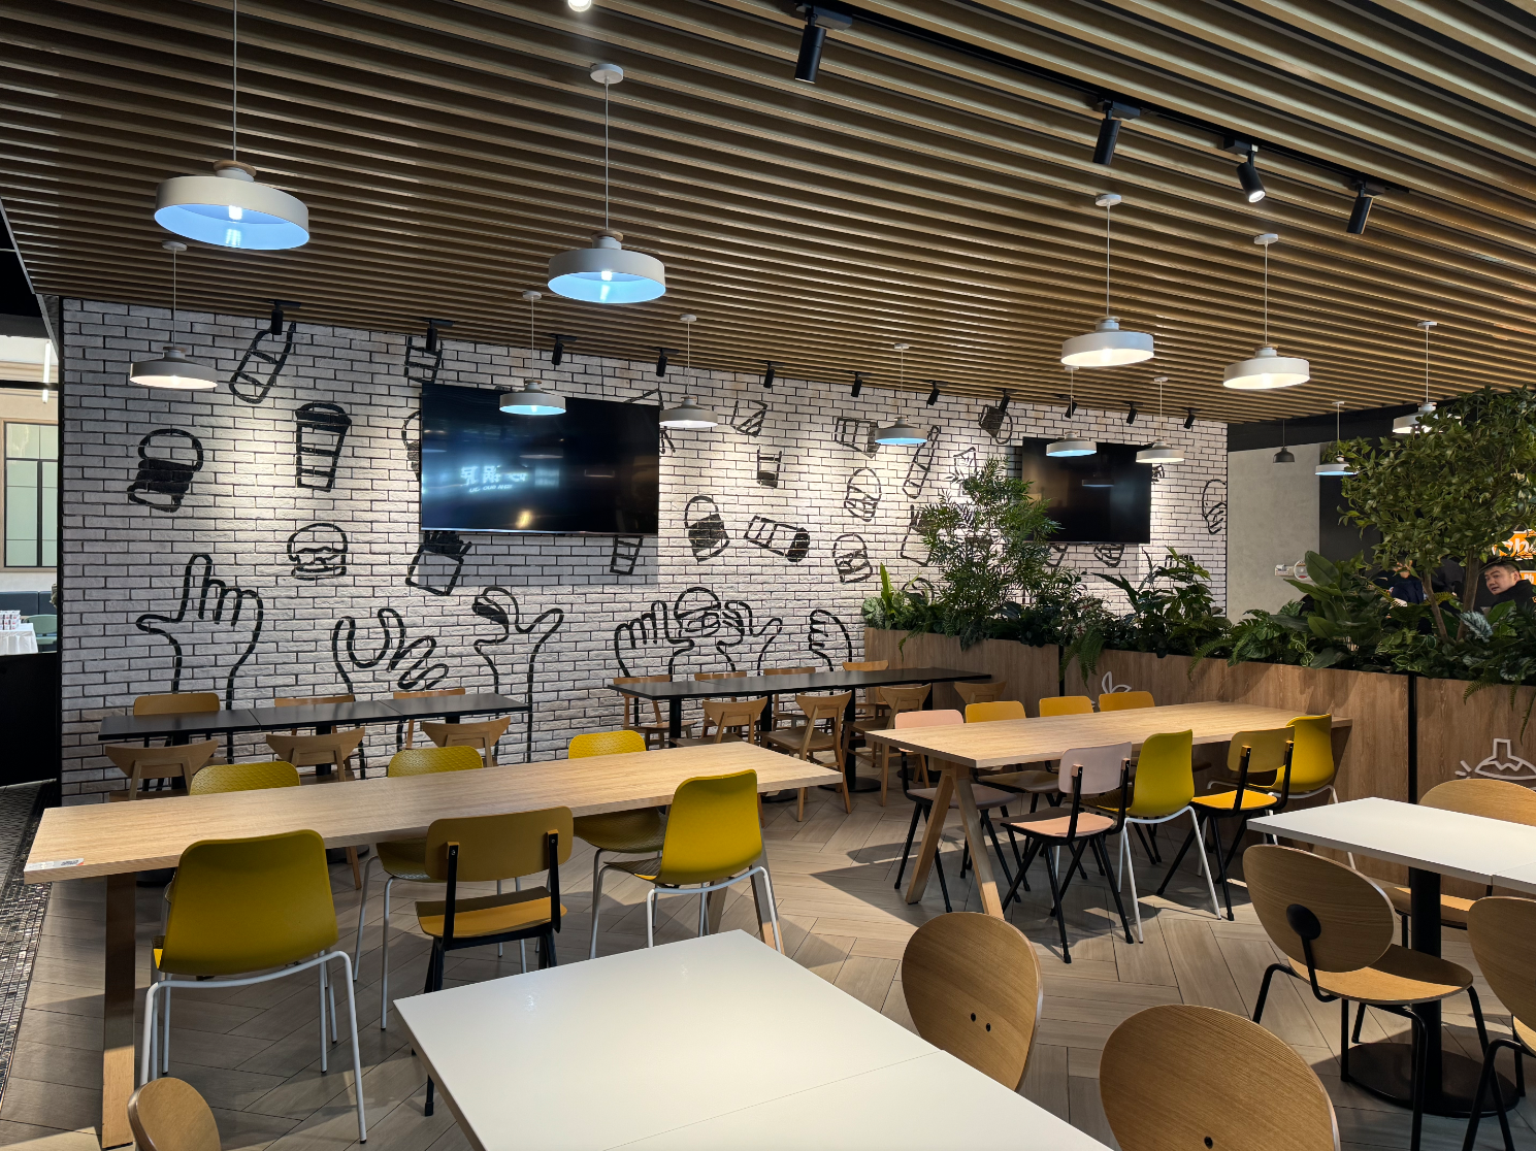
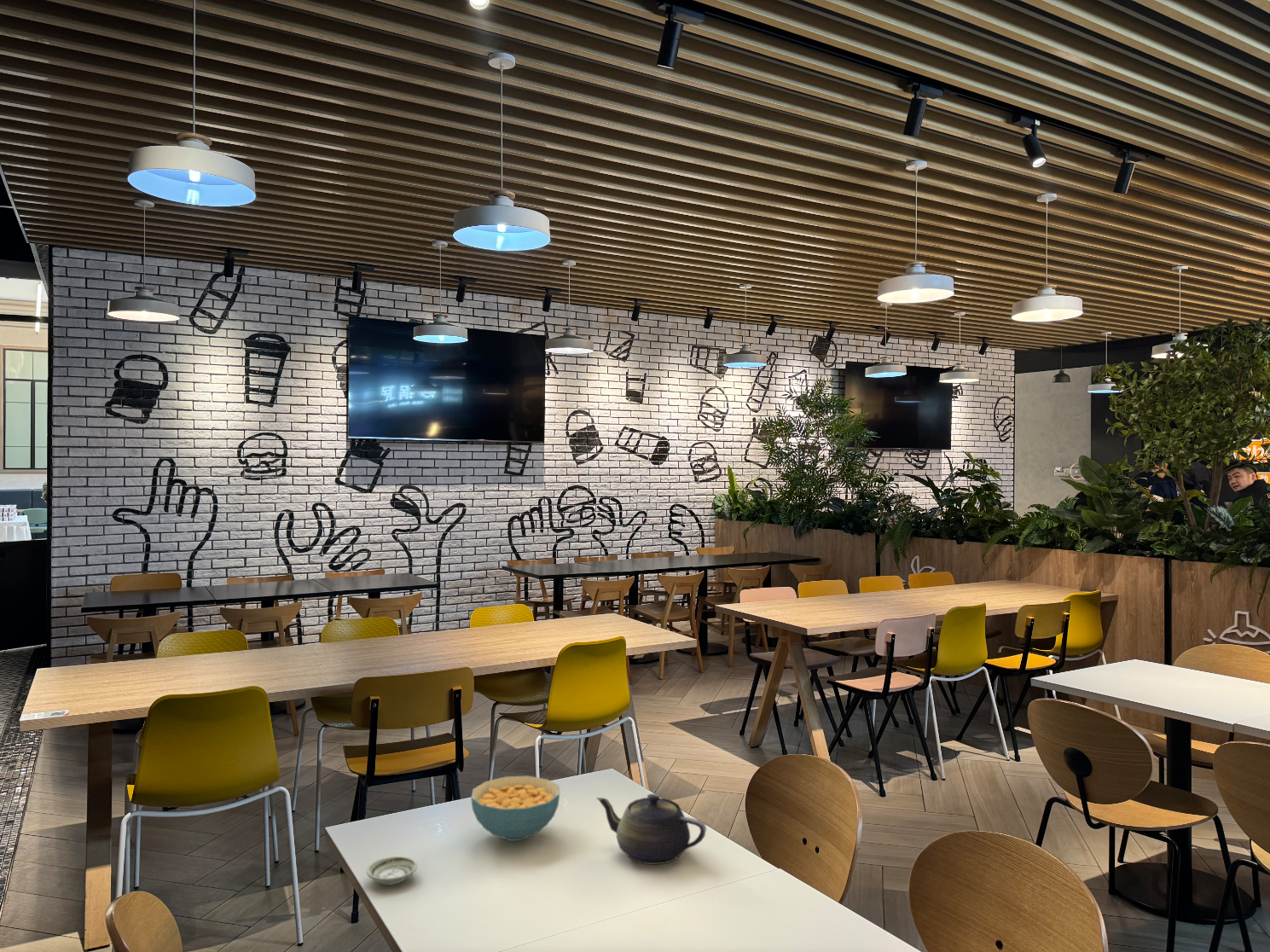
+ teapot [596,793,707,865]
+ cereal bowl [470,775,560,842]
+ saucer [365,856,418,885]
